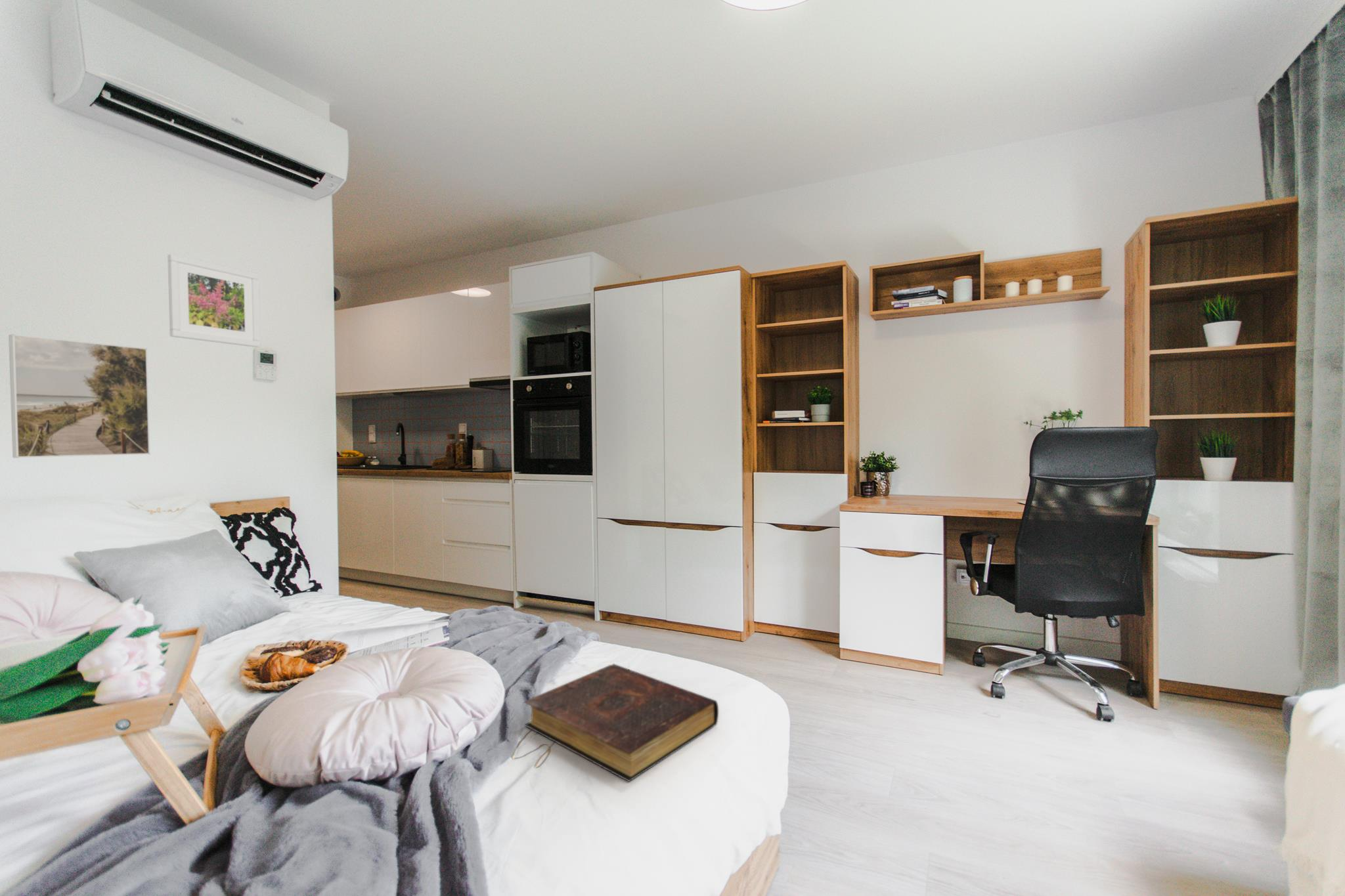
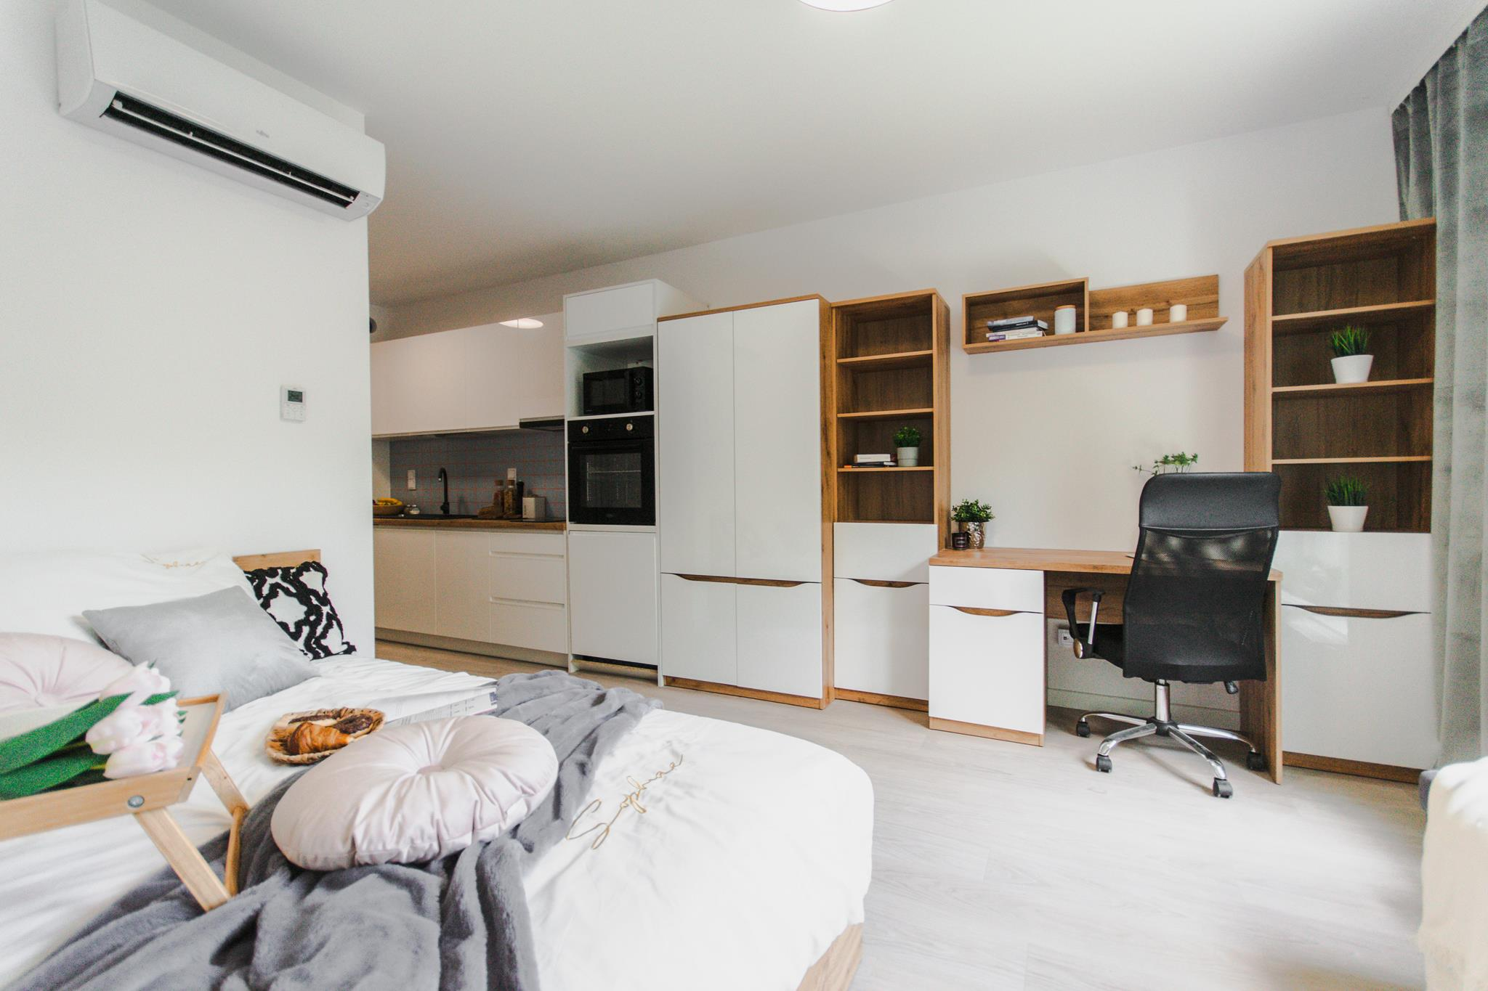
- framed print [167,253,261,348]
- book [523,663,719,782]
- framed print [8,333,151,459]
